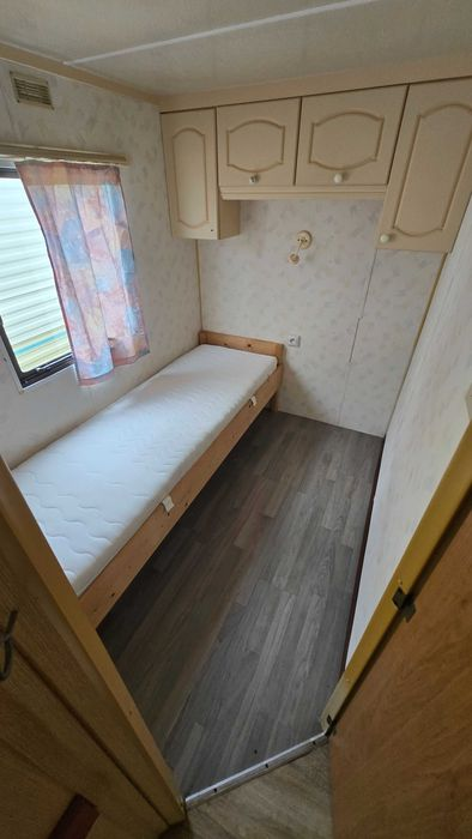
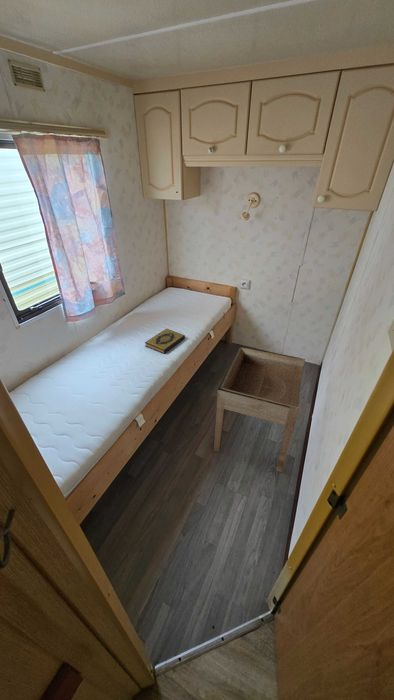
+ side table [213,345,306,473]
+ hardback book [144,328,186,354]
